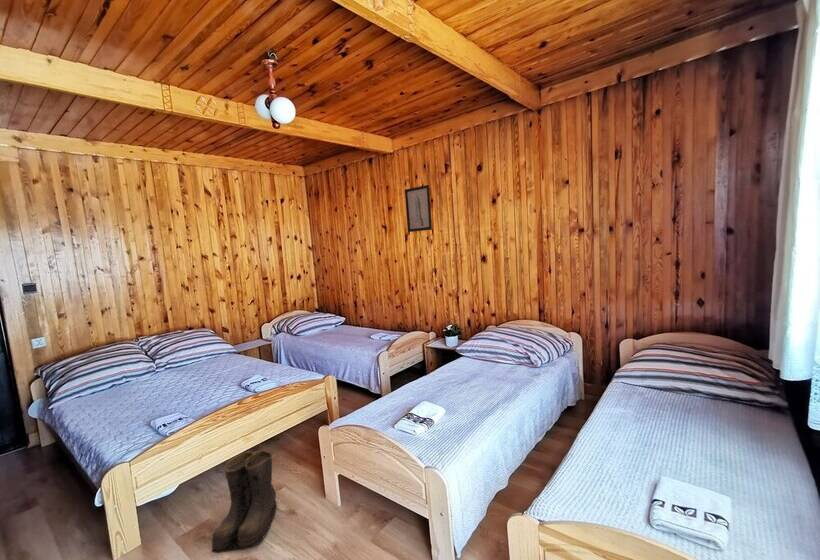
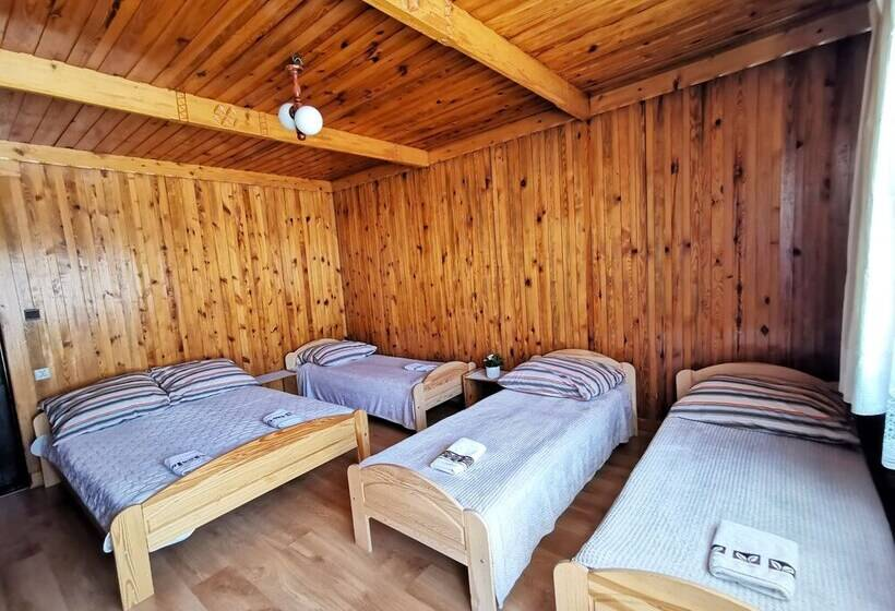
- boots [210,449,280,554]
- wall art [404,184,433,233]
